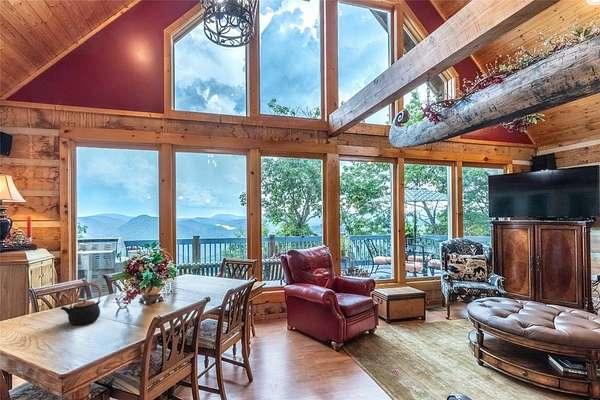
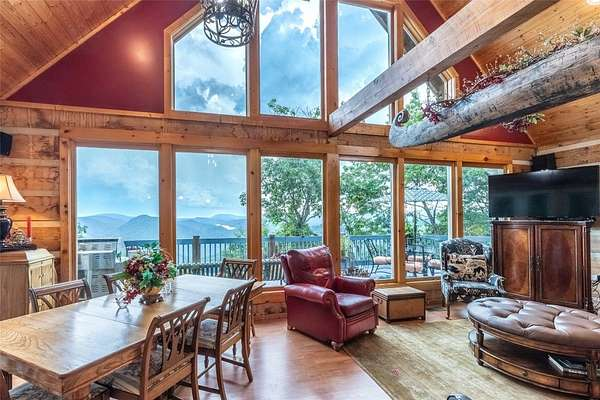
- teapot [59,282,102,326]
